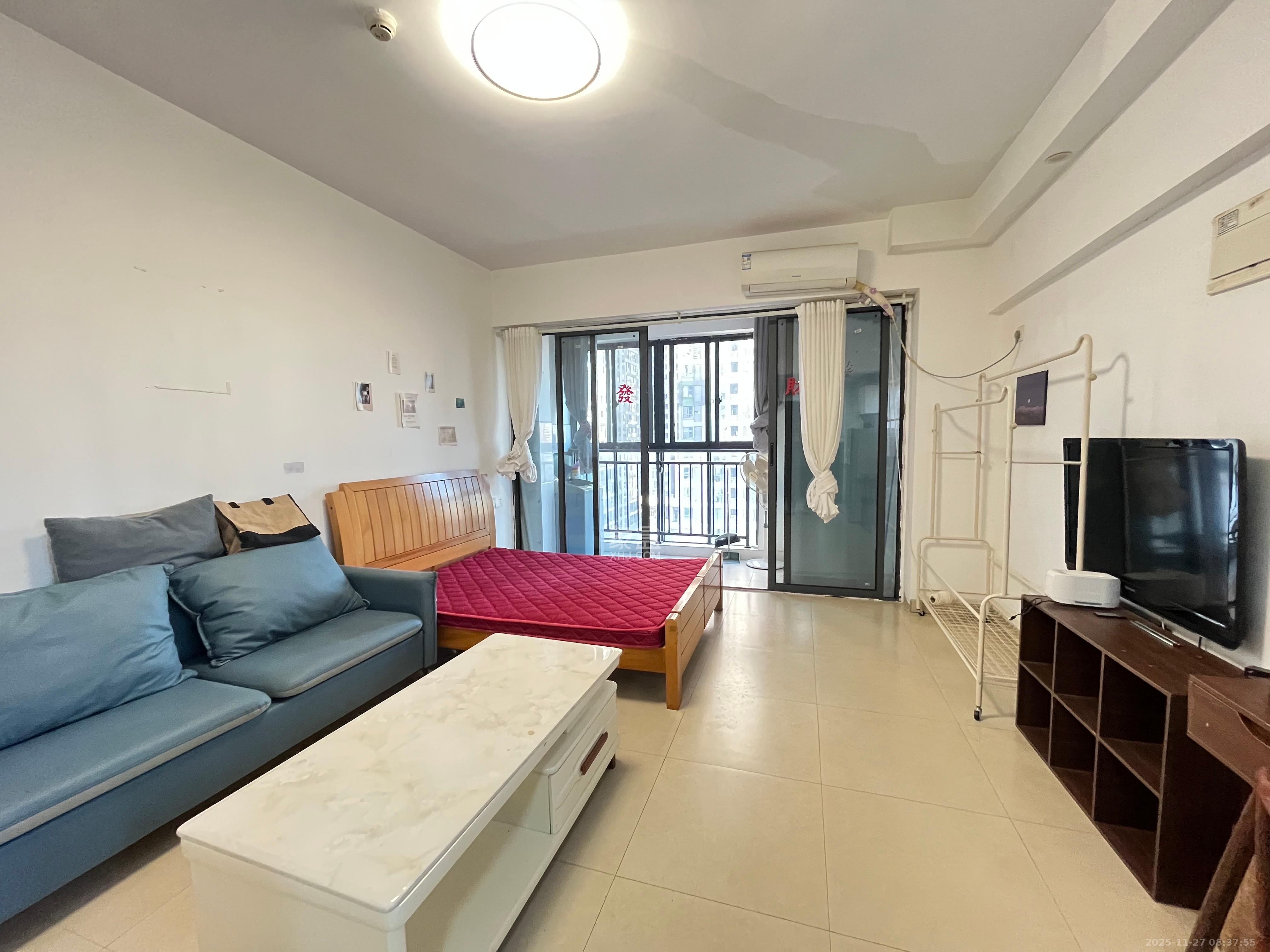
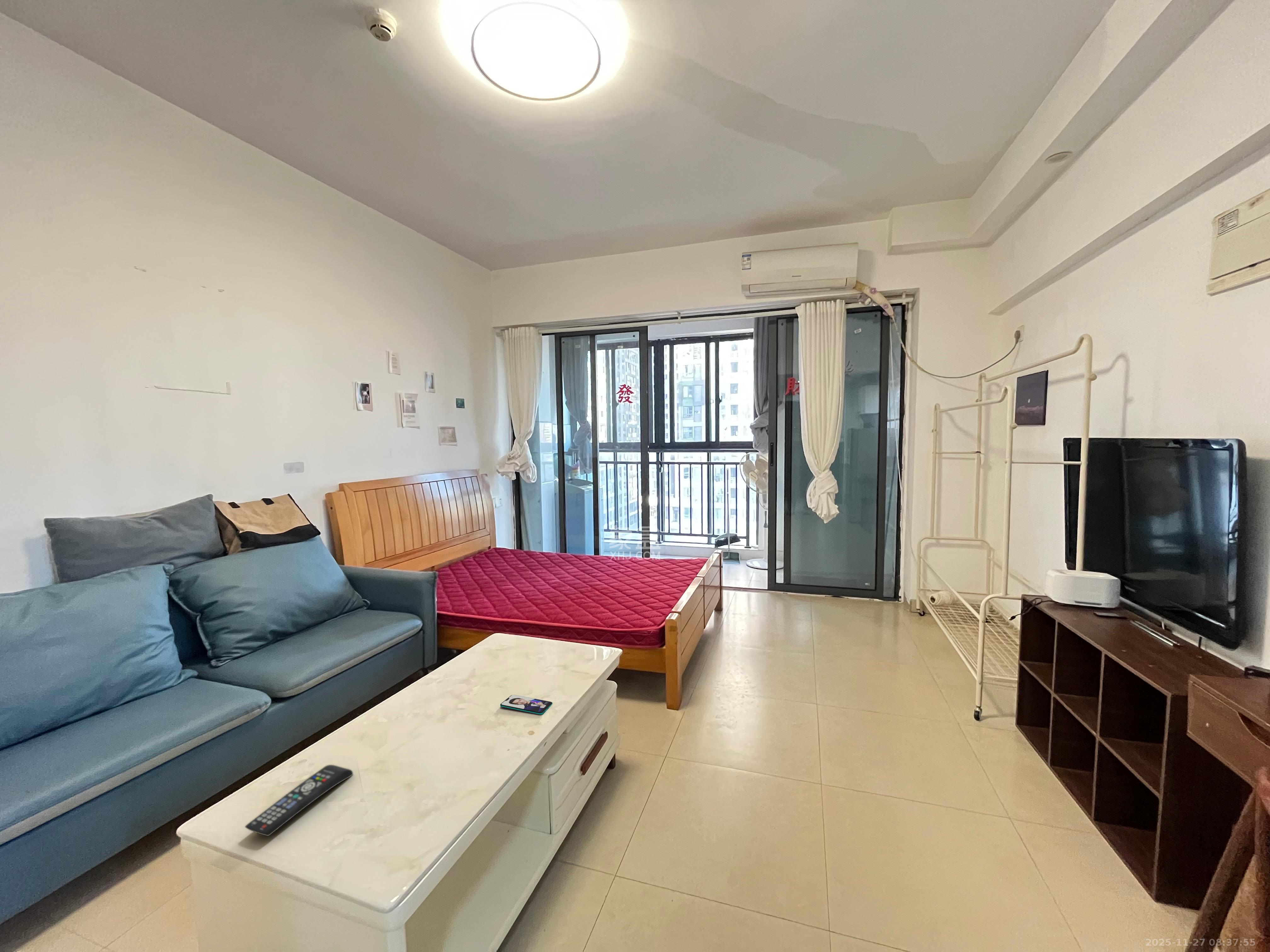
+ smartphone [500,694,553,715]
+ remote control [244,764,353,836]
